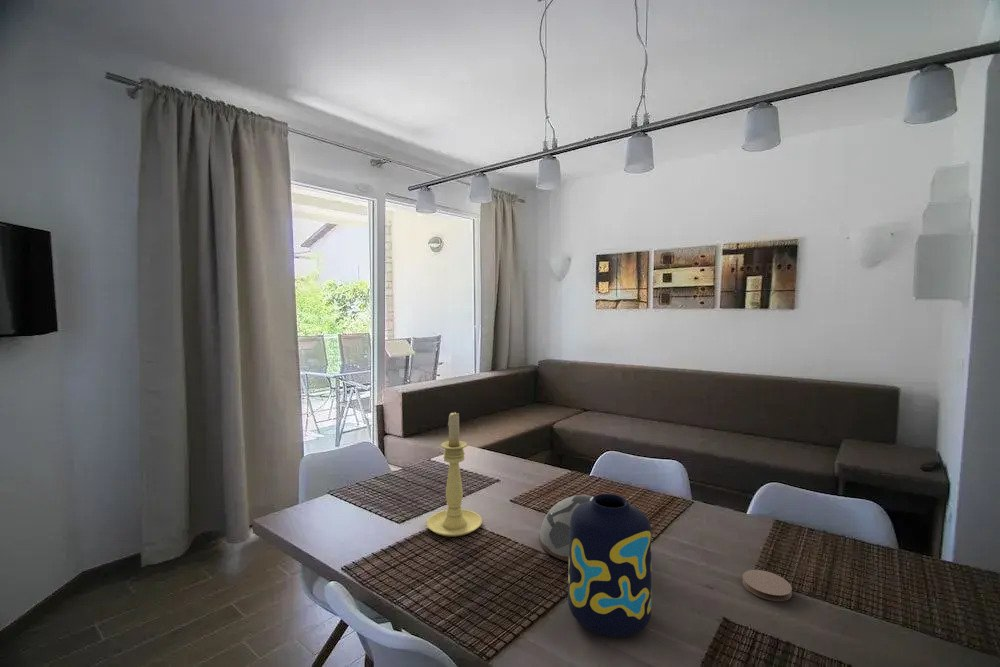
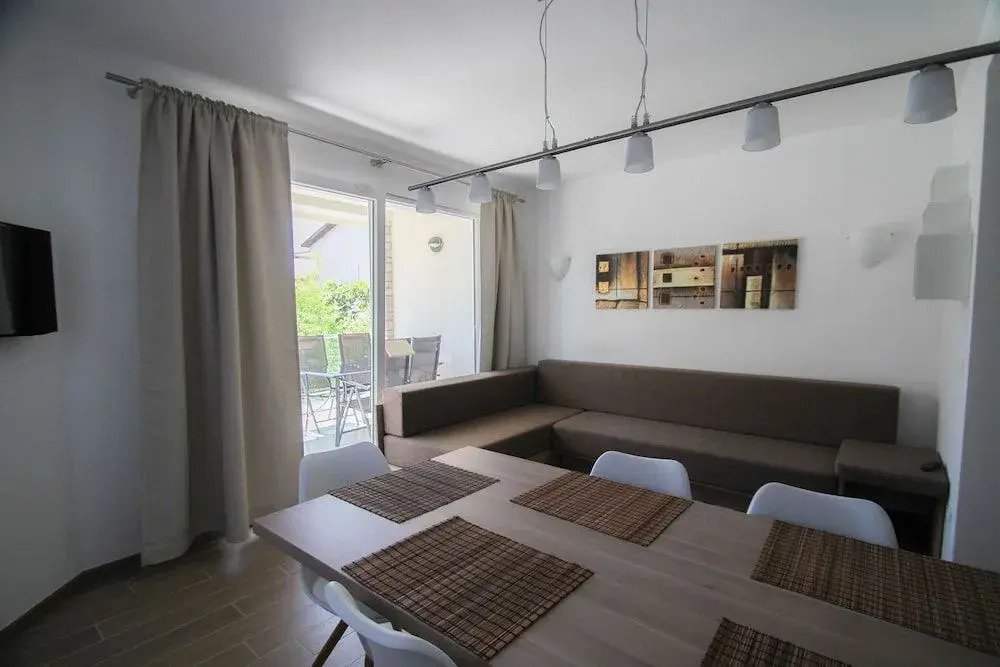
- vase [567,493,652,638]
- decorative bowl [539,494,594,563]
- coaster [741,569,793,602]
- candle holder [426,410,483,537]
